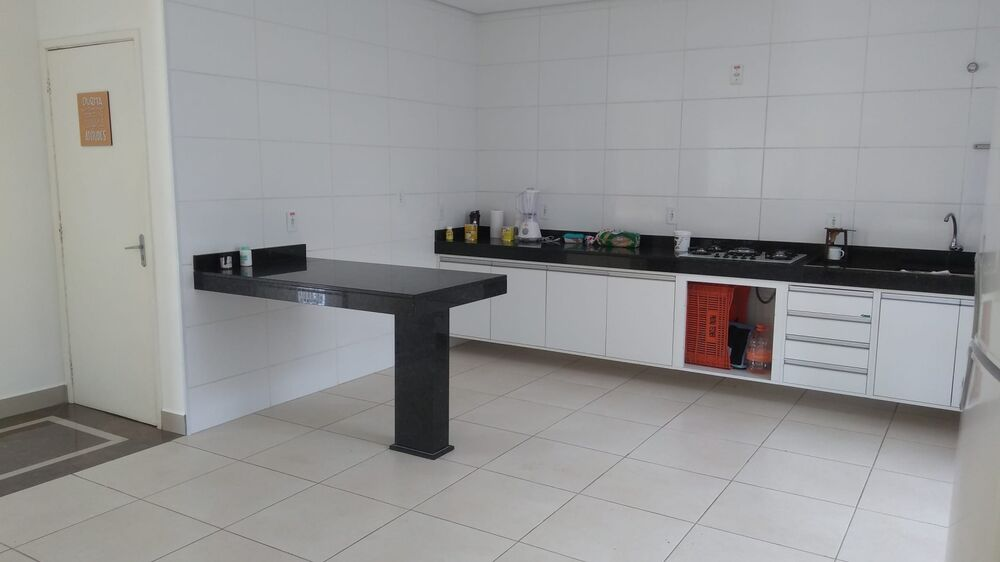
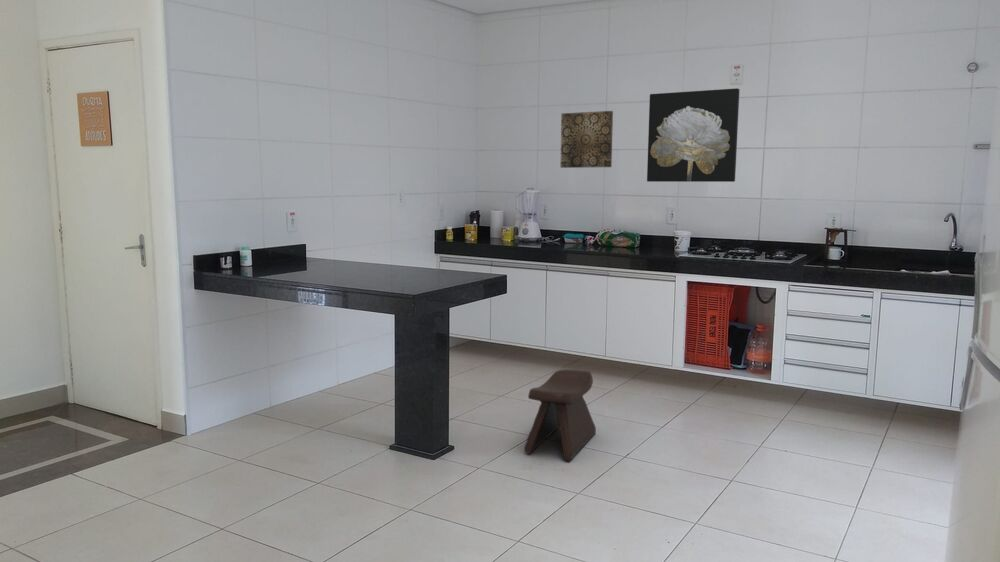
+ stool [524,368,597,462]
+ wall art [559,110,614,169]
+ wall art [646,87,740,183]
